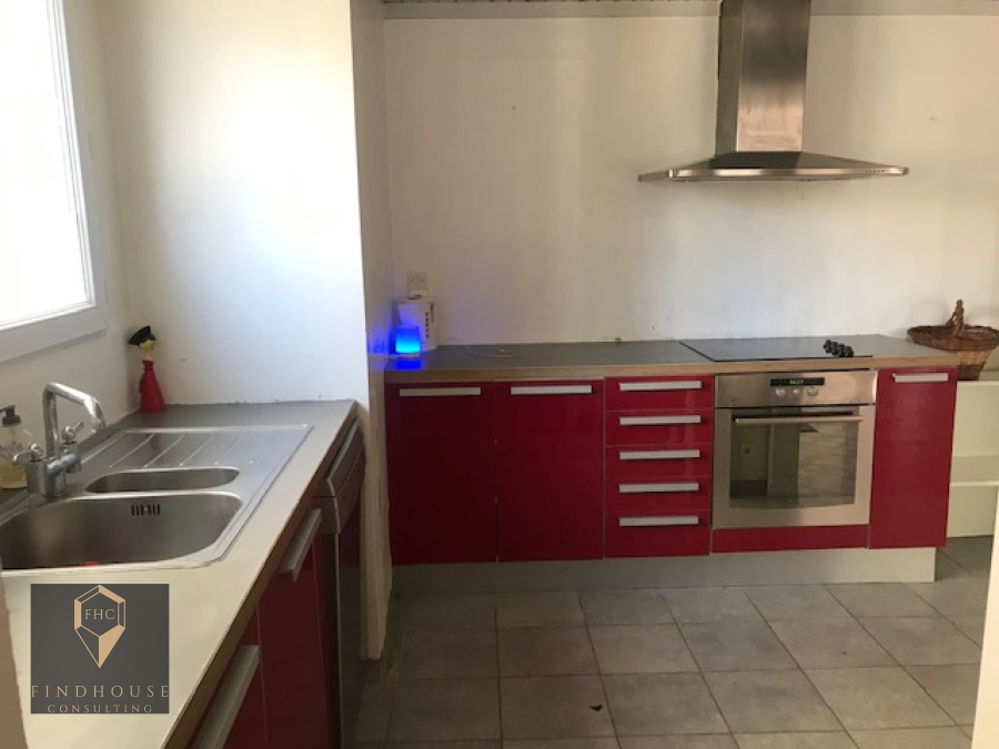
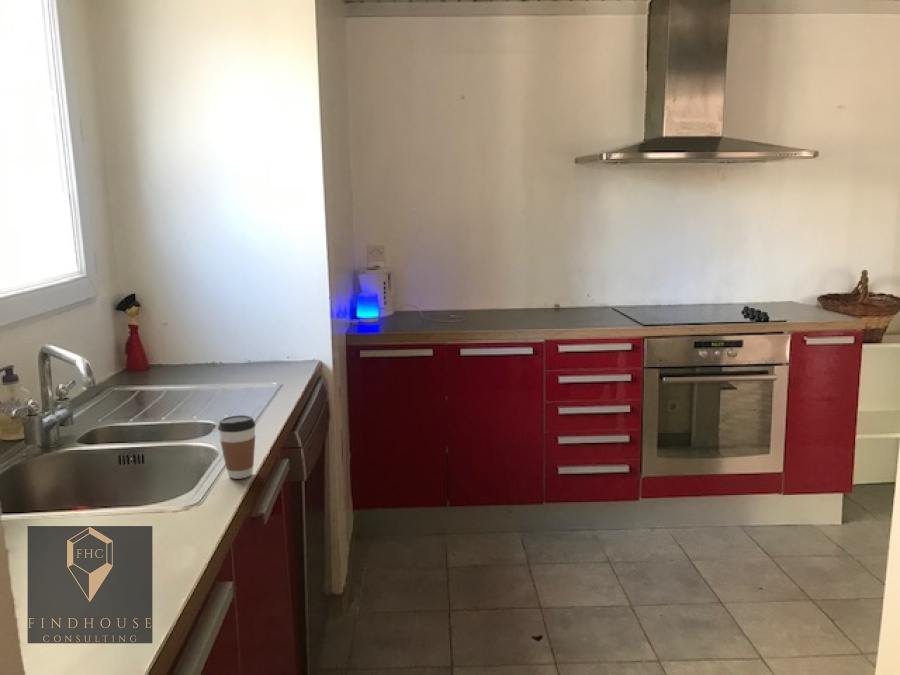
+ coffee cup [217,414,257,480]
